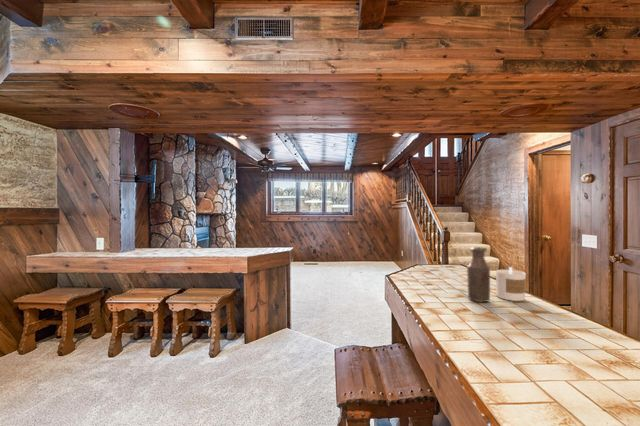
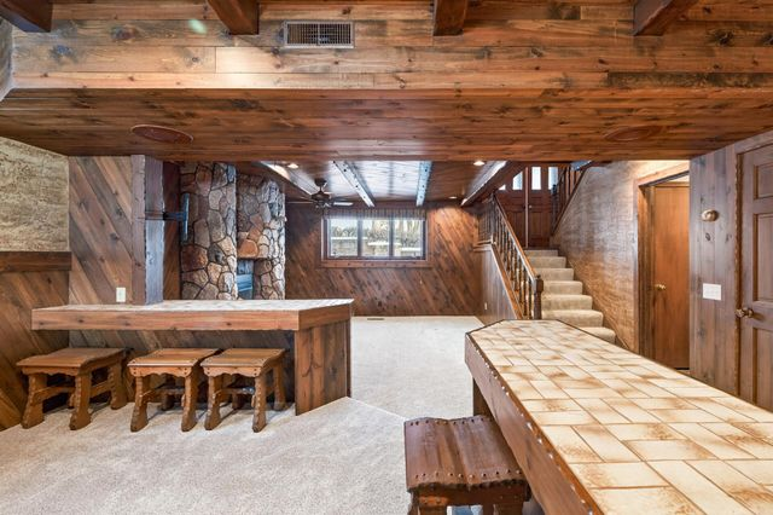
- candle [495,266,527,302]
- bottle [466,246,491,303]
